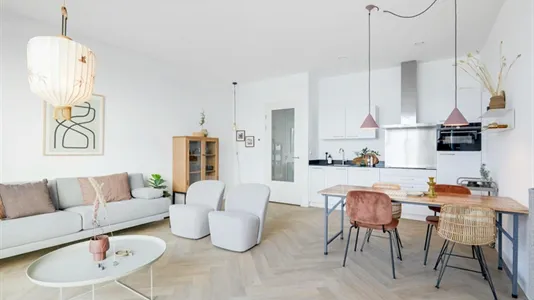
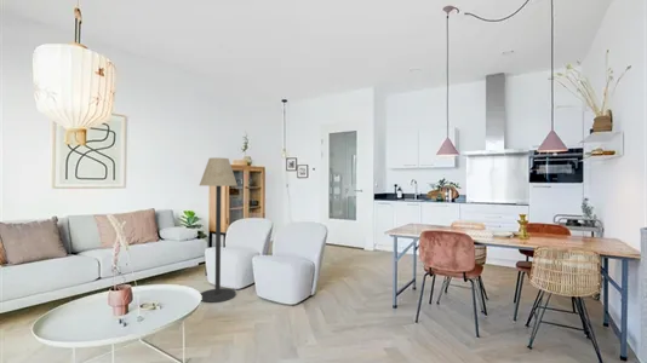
+ floor lamp [199,156,239,304]
